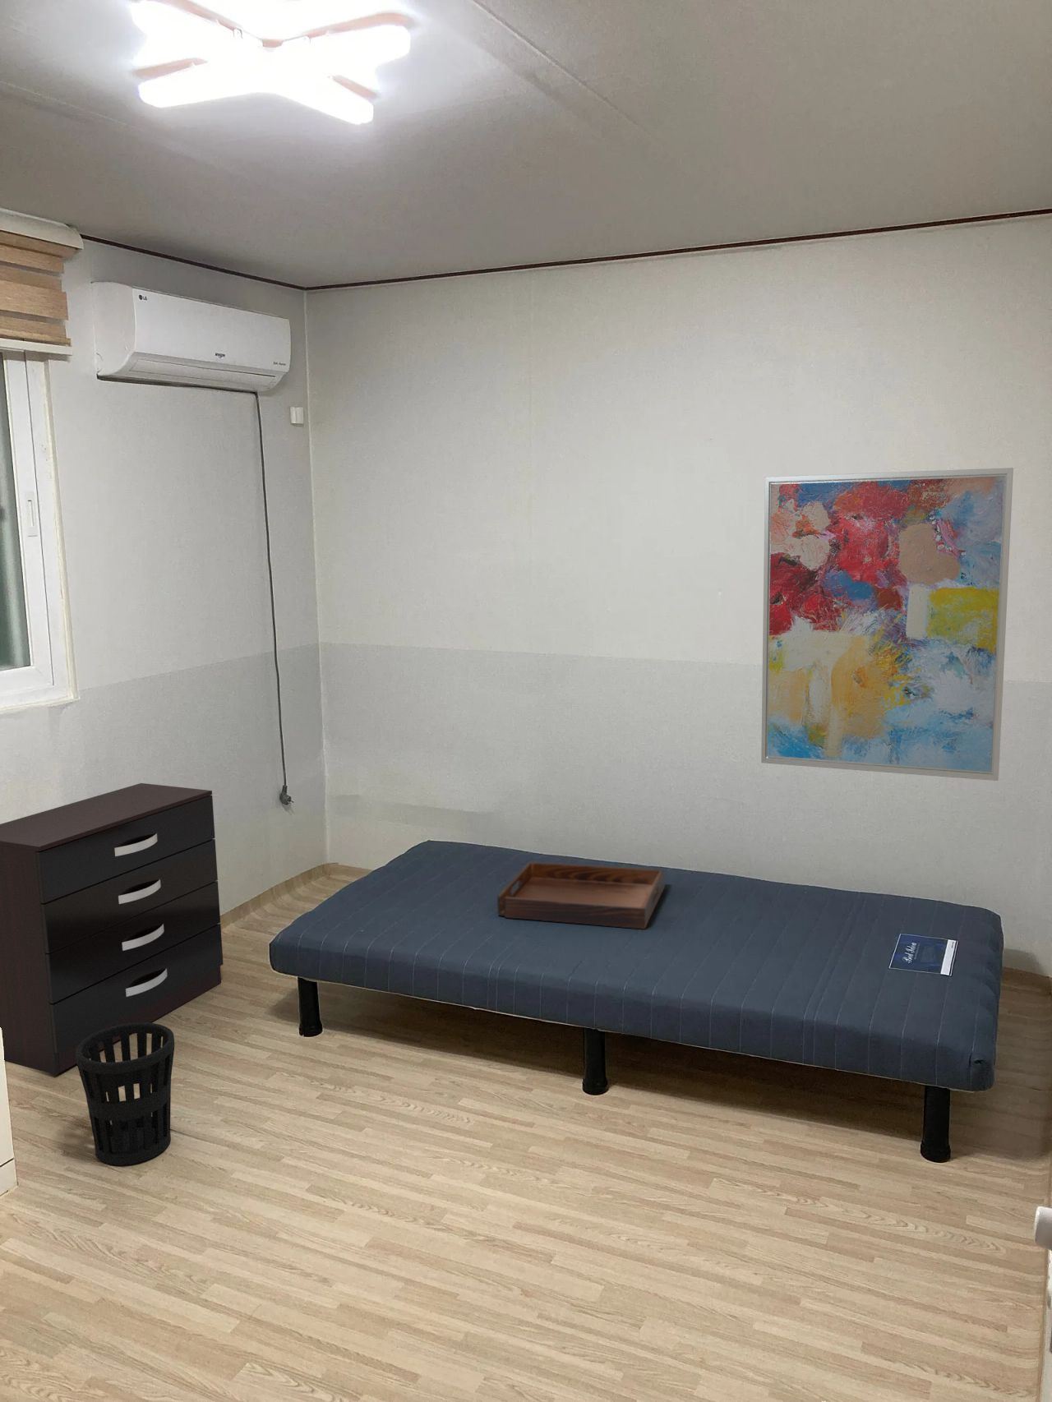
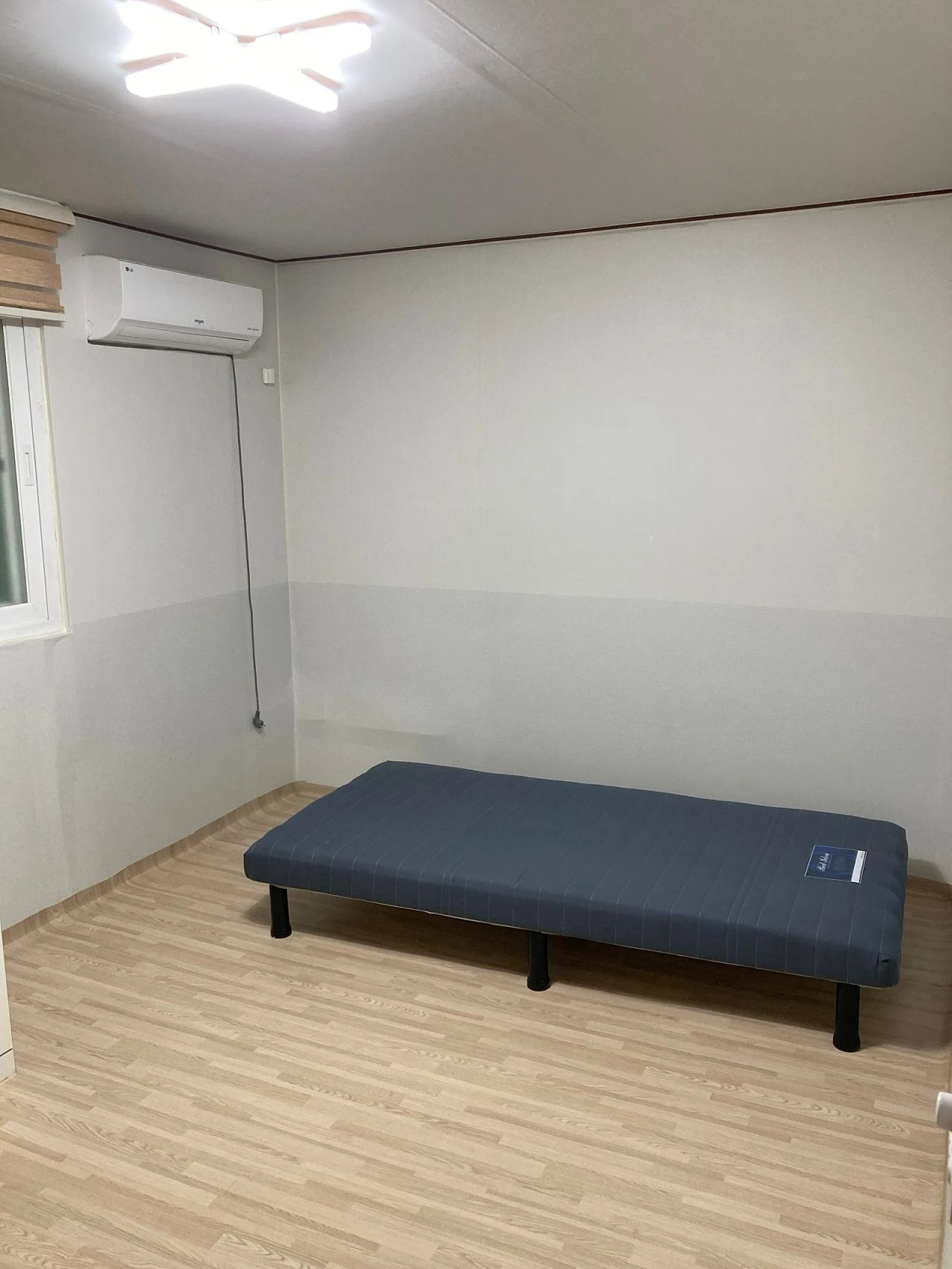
- wall art [760,467,1014,781]
- wastebasket [75,1022,175,1167]
- serving tray [496,861,665,930]
- dresser [0,782,224,1076]
